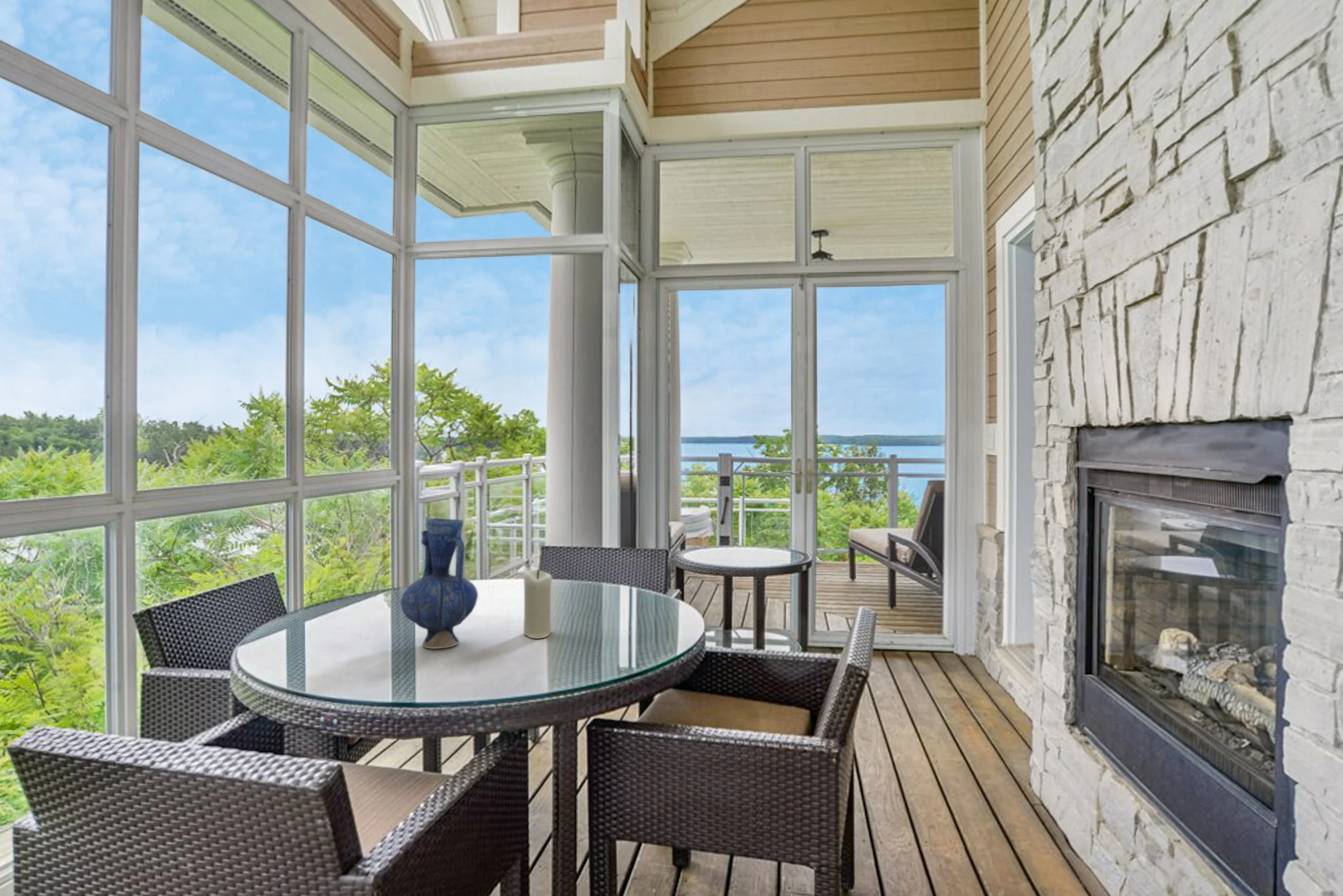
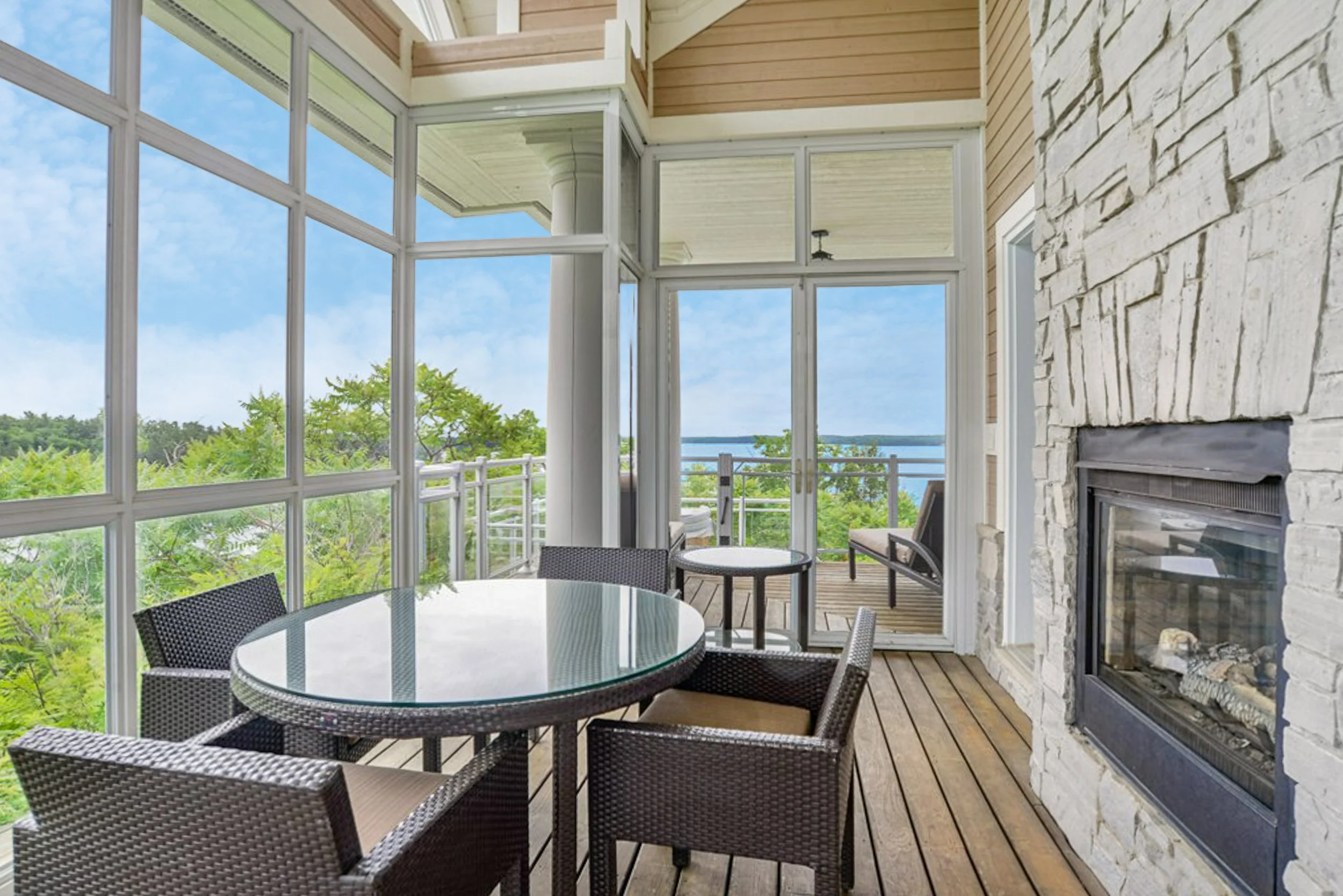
- candle [523,569,553,639]
- vase [400,518,479,649]
